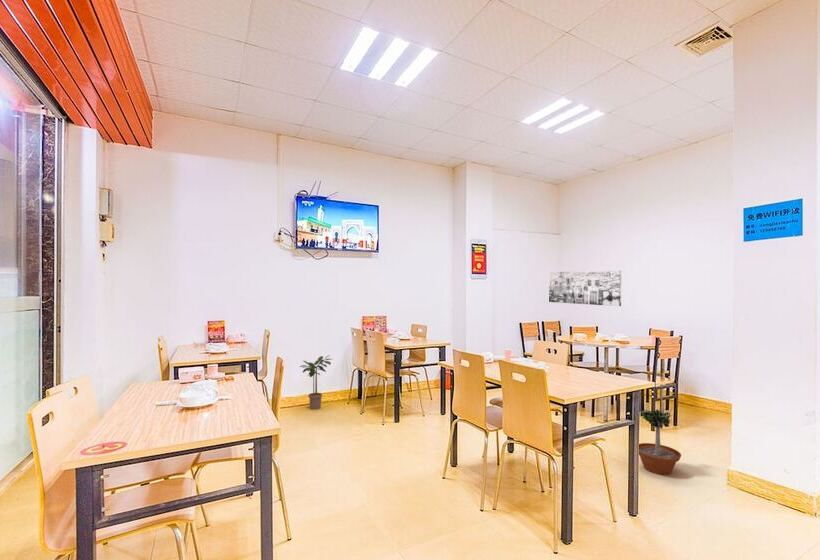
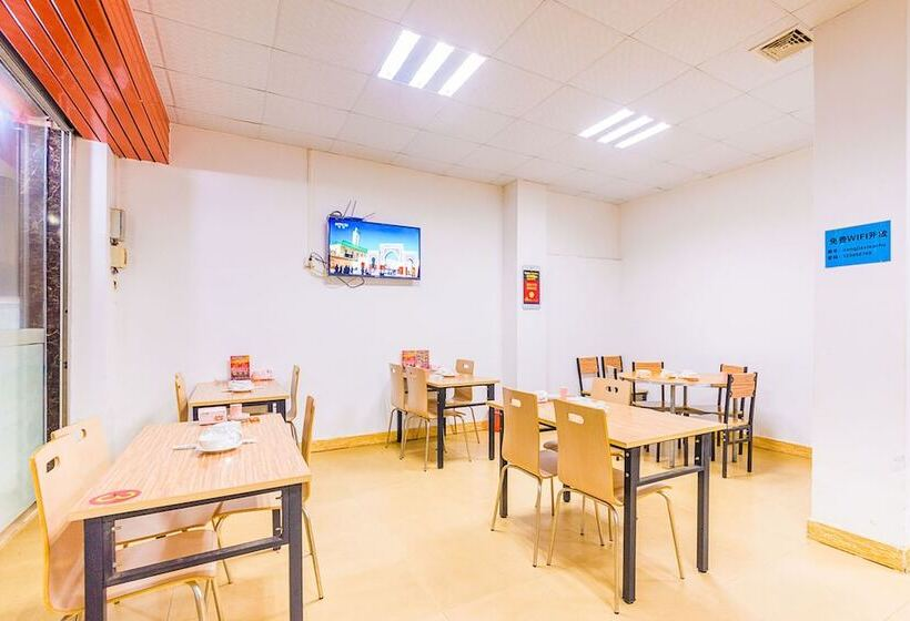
- potted tree [638,404,682,476]
- potted plant [299,354,334,411]
- wall art [548,270,622,307]
